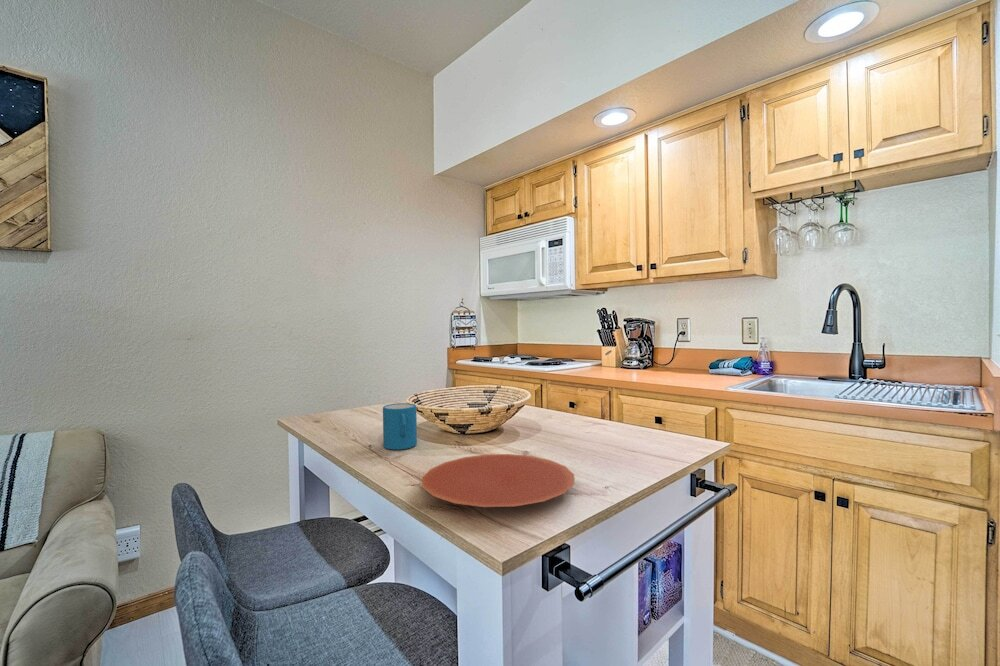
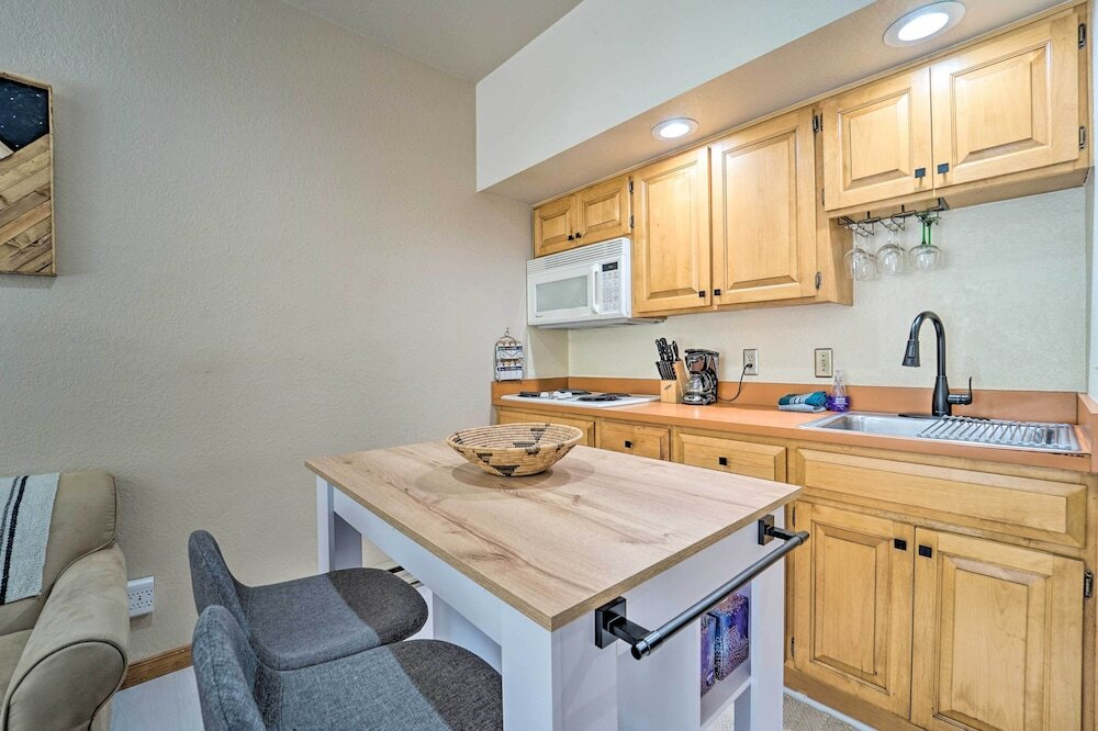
- plate [421,453,575,508]
- mug [382,402,418,451]
